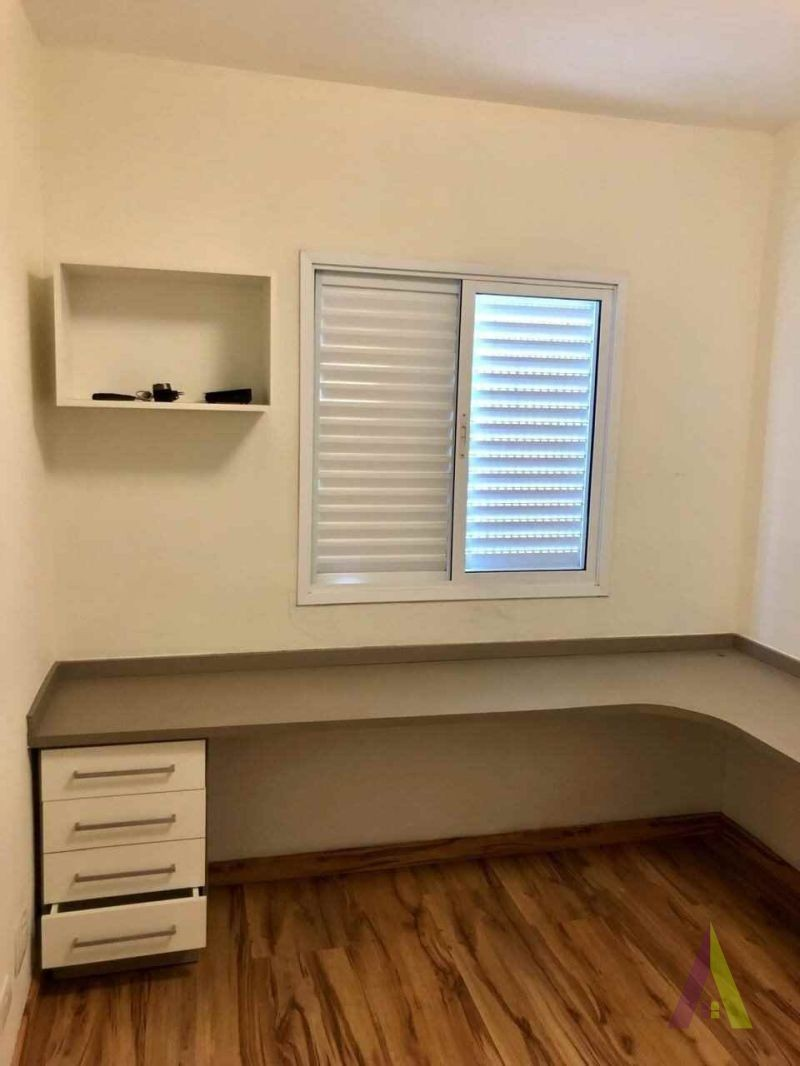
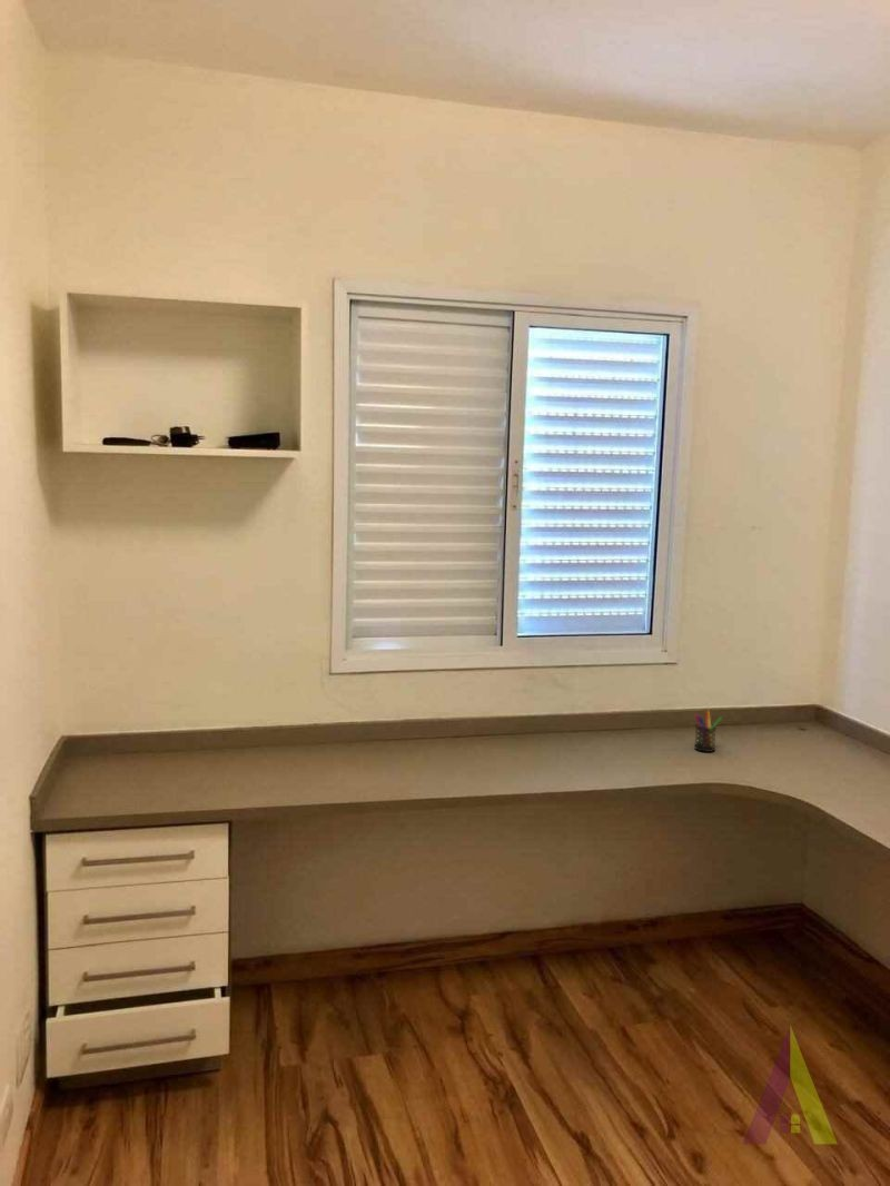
+ pen holder [693,710,723,753]
